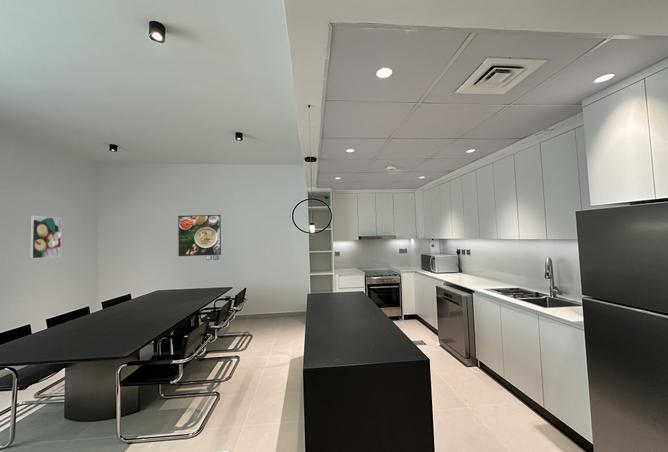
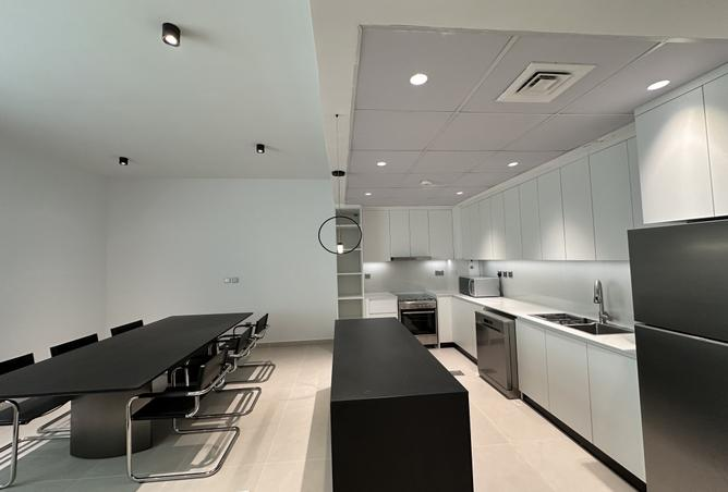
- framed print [177,214,222,257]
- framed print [29,215,63,260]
